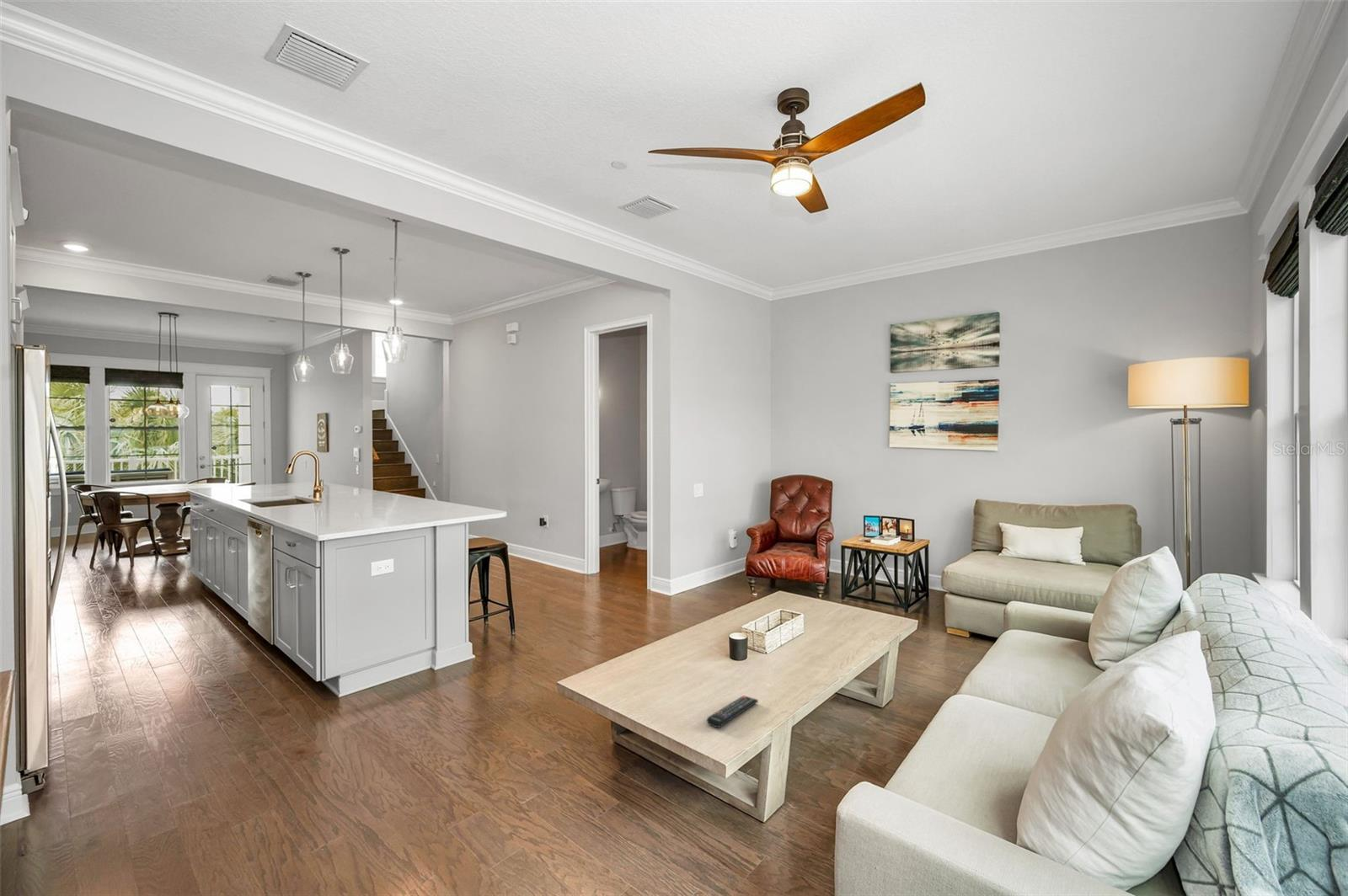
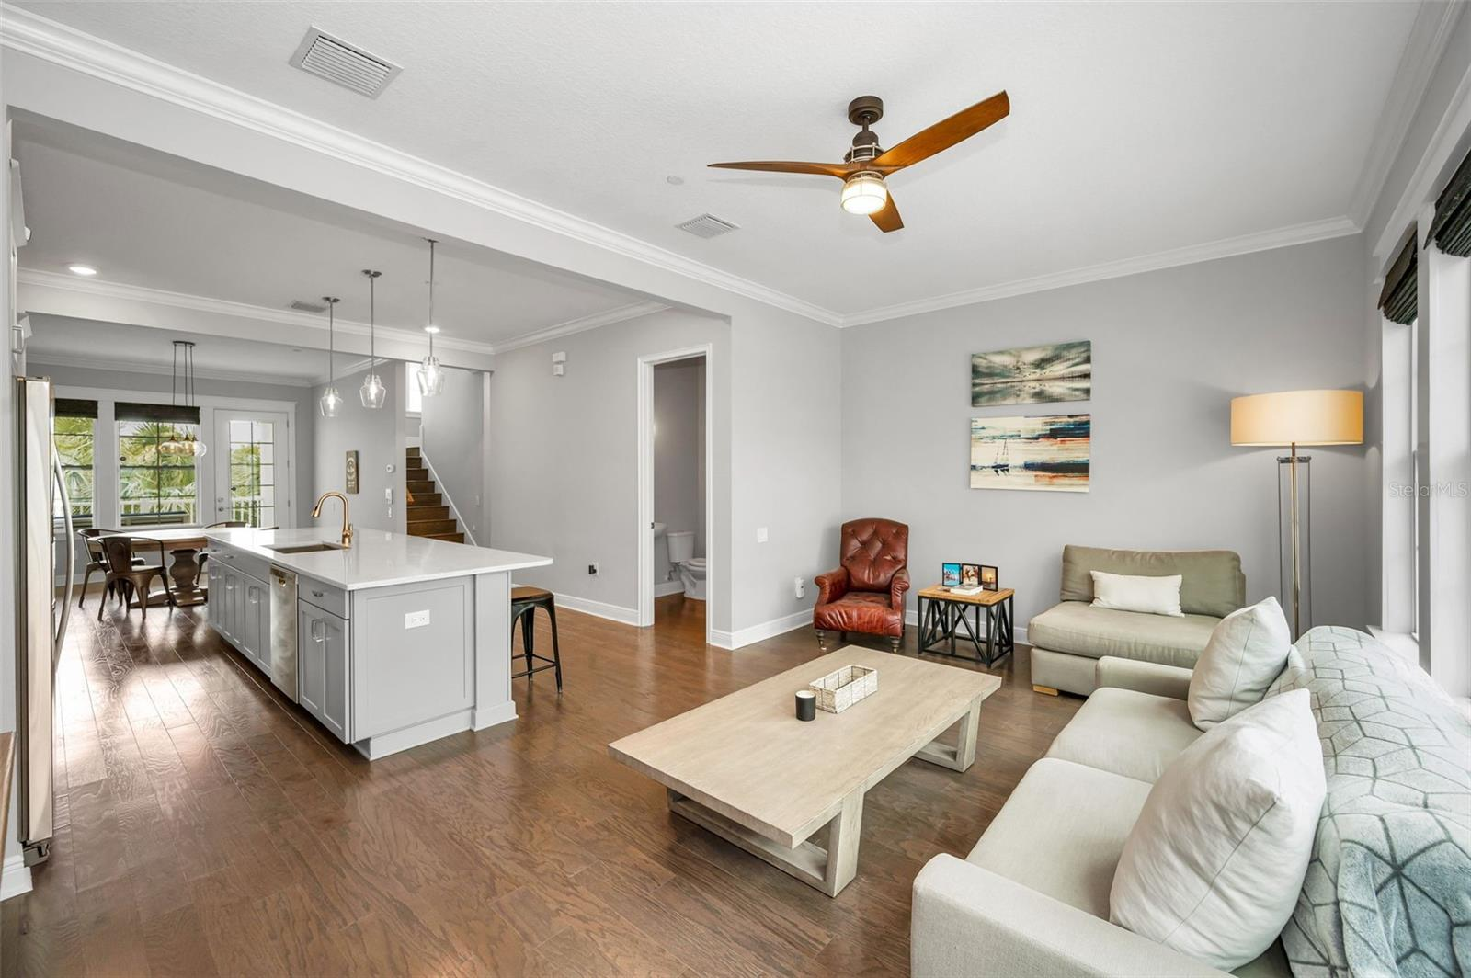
- remote control [706,695,759,728]
